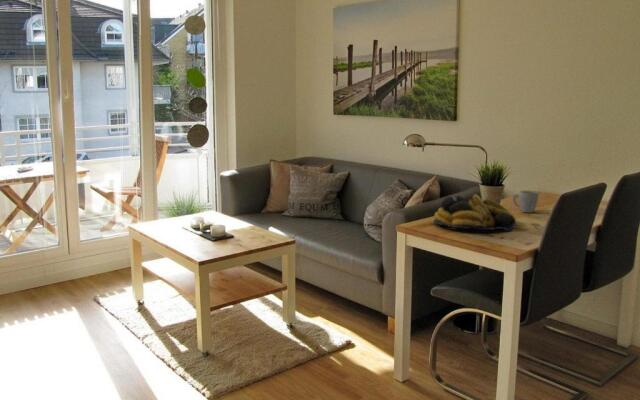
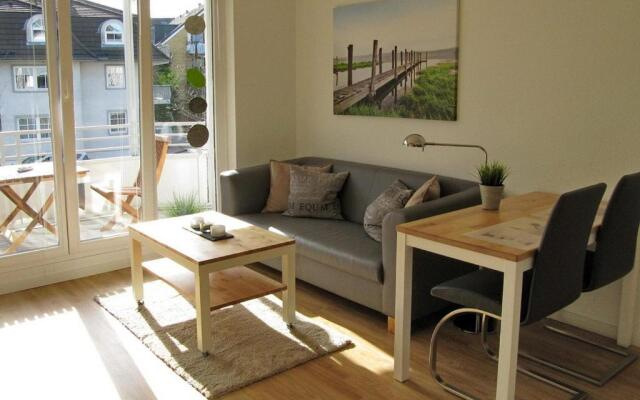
- mug [511,190,540,214]
- fruit bowl [432,194,517,232]
